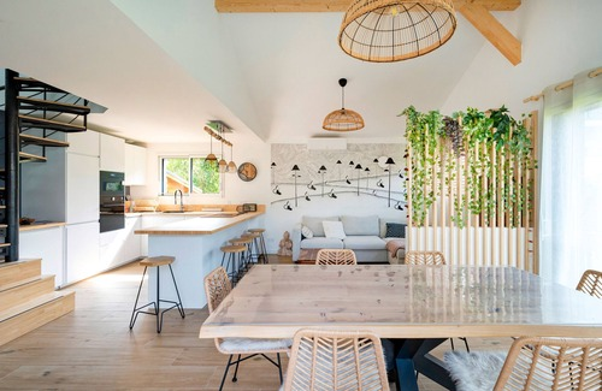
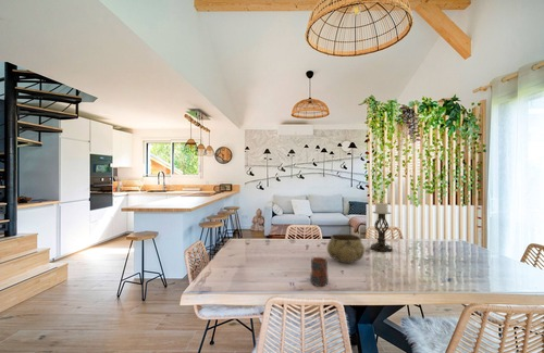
+ candle holder [370,200,394,253]
+ mug [309,256,330,287]
+ decorative bowl [326,234,366,264]
